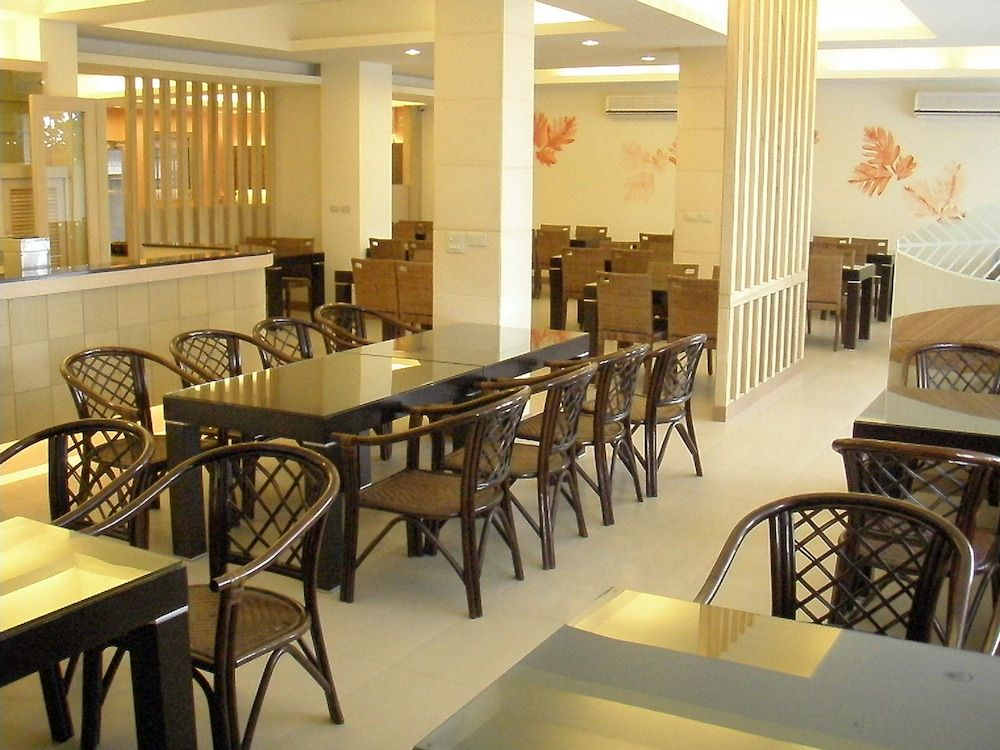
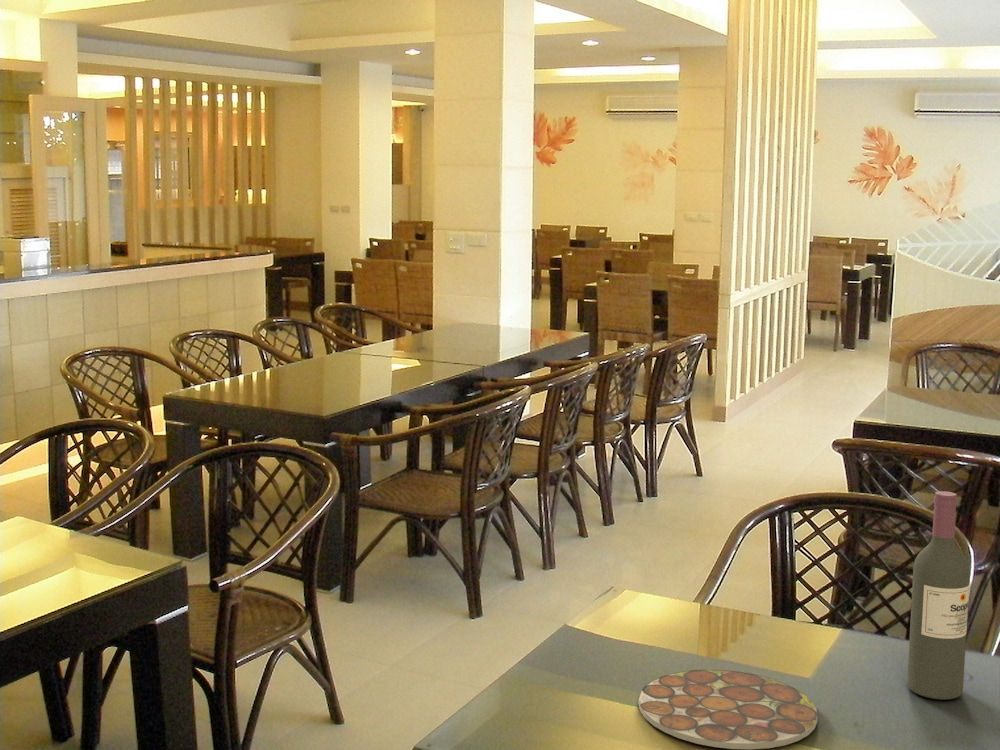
+ wine bottle [906,490,971,701]
+ plate [638,669,818,750]
